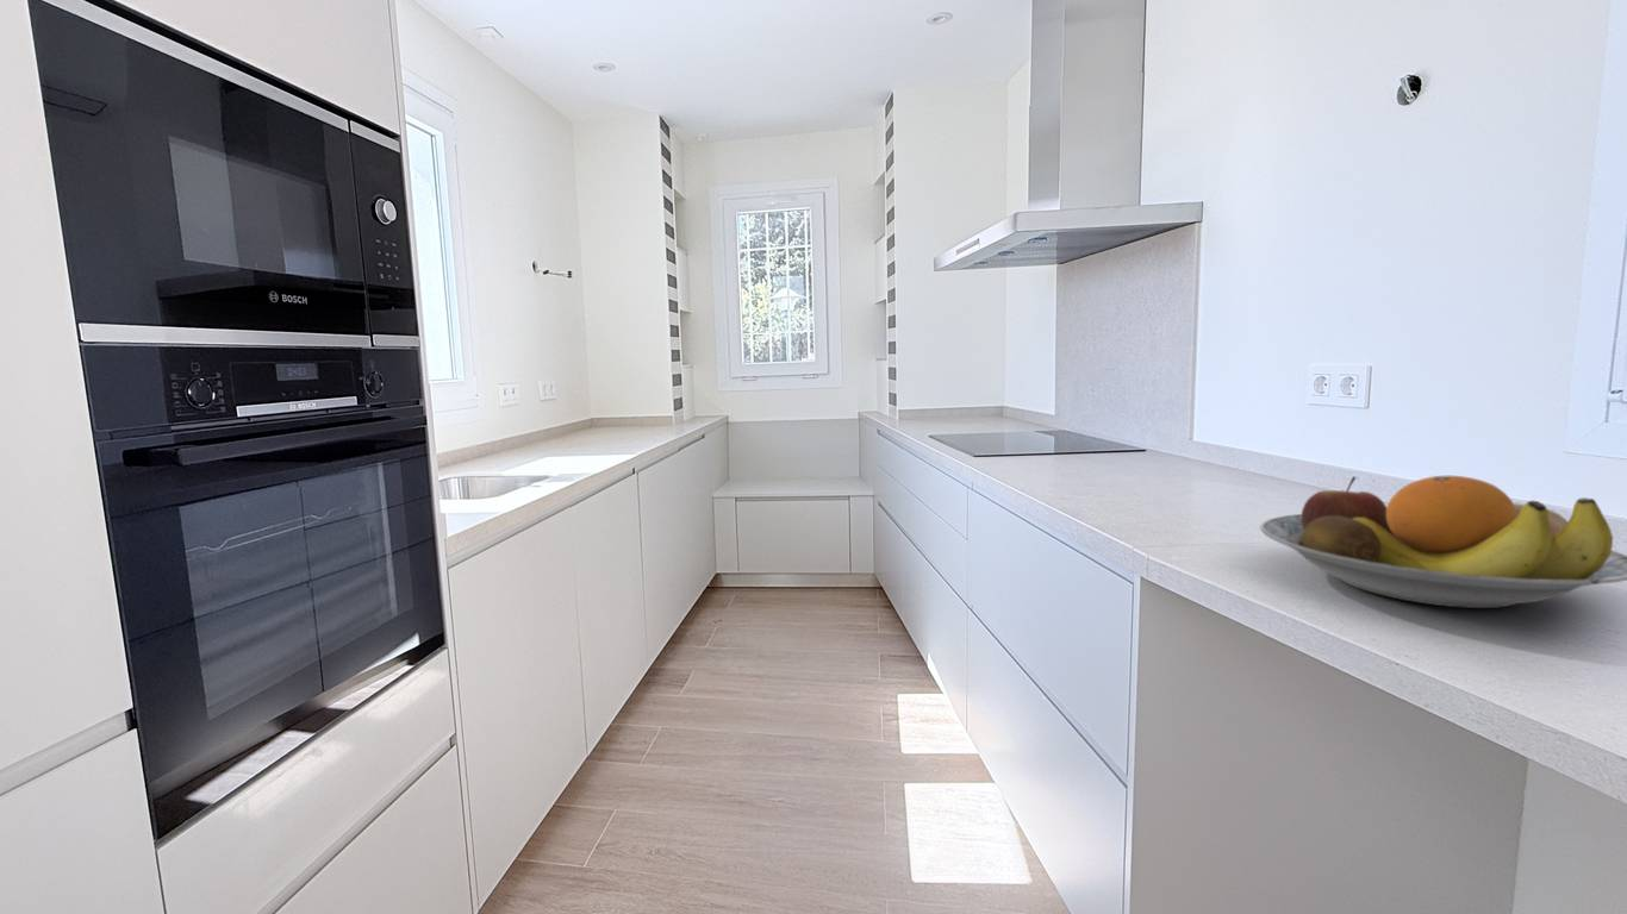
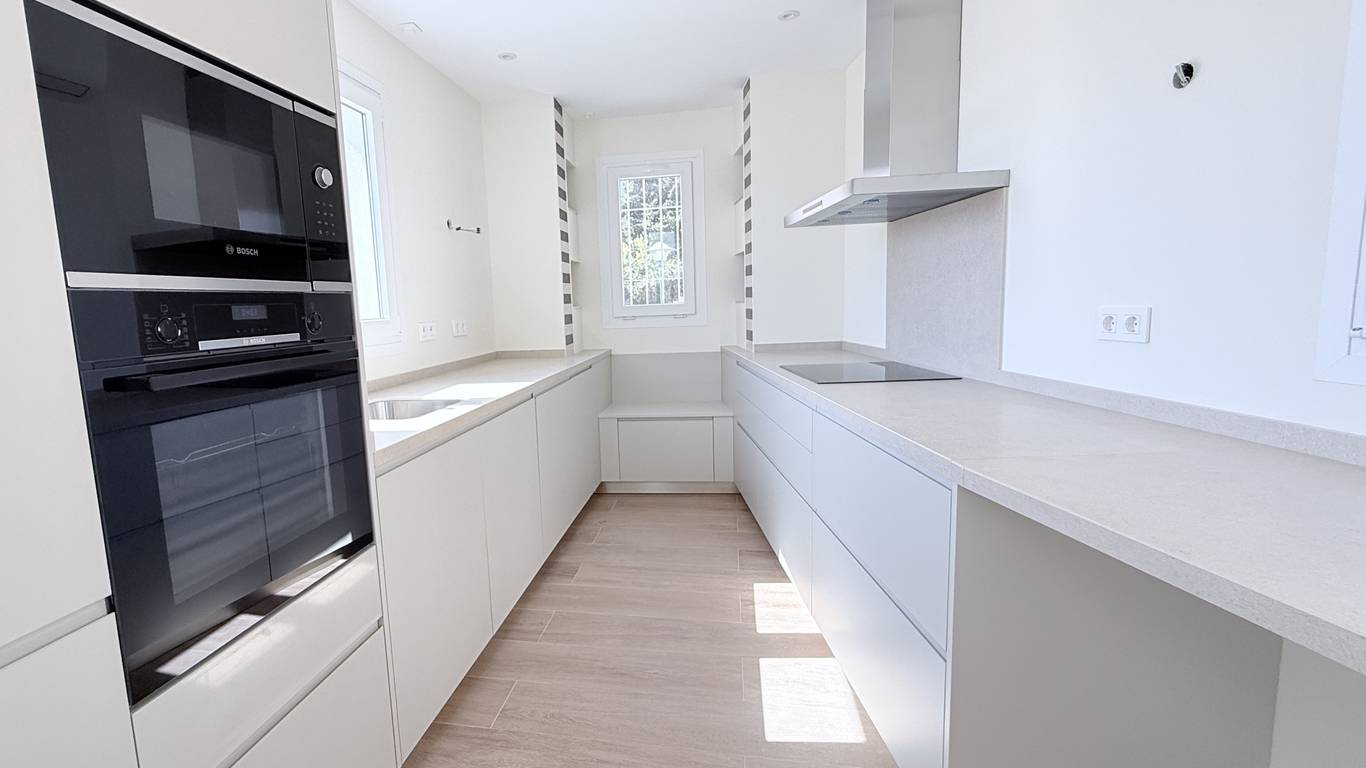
- fruit bowl [1259,475,1627,609]
